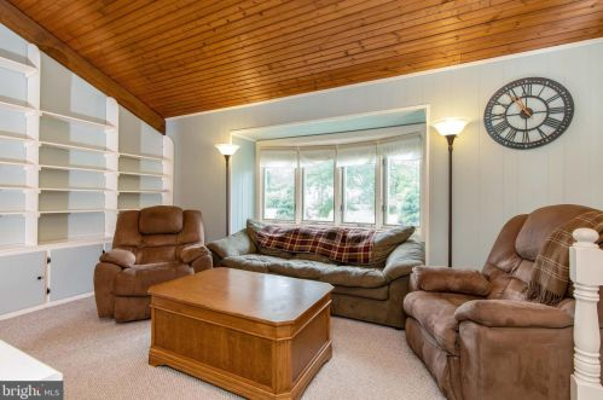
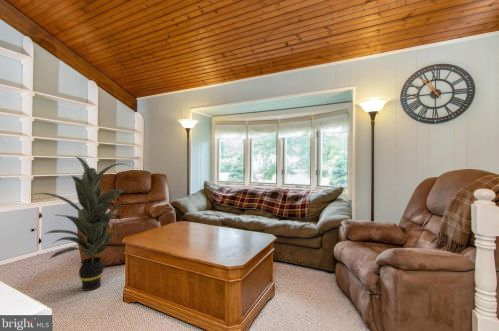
+ indoor plant [31,155,130,292]
